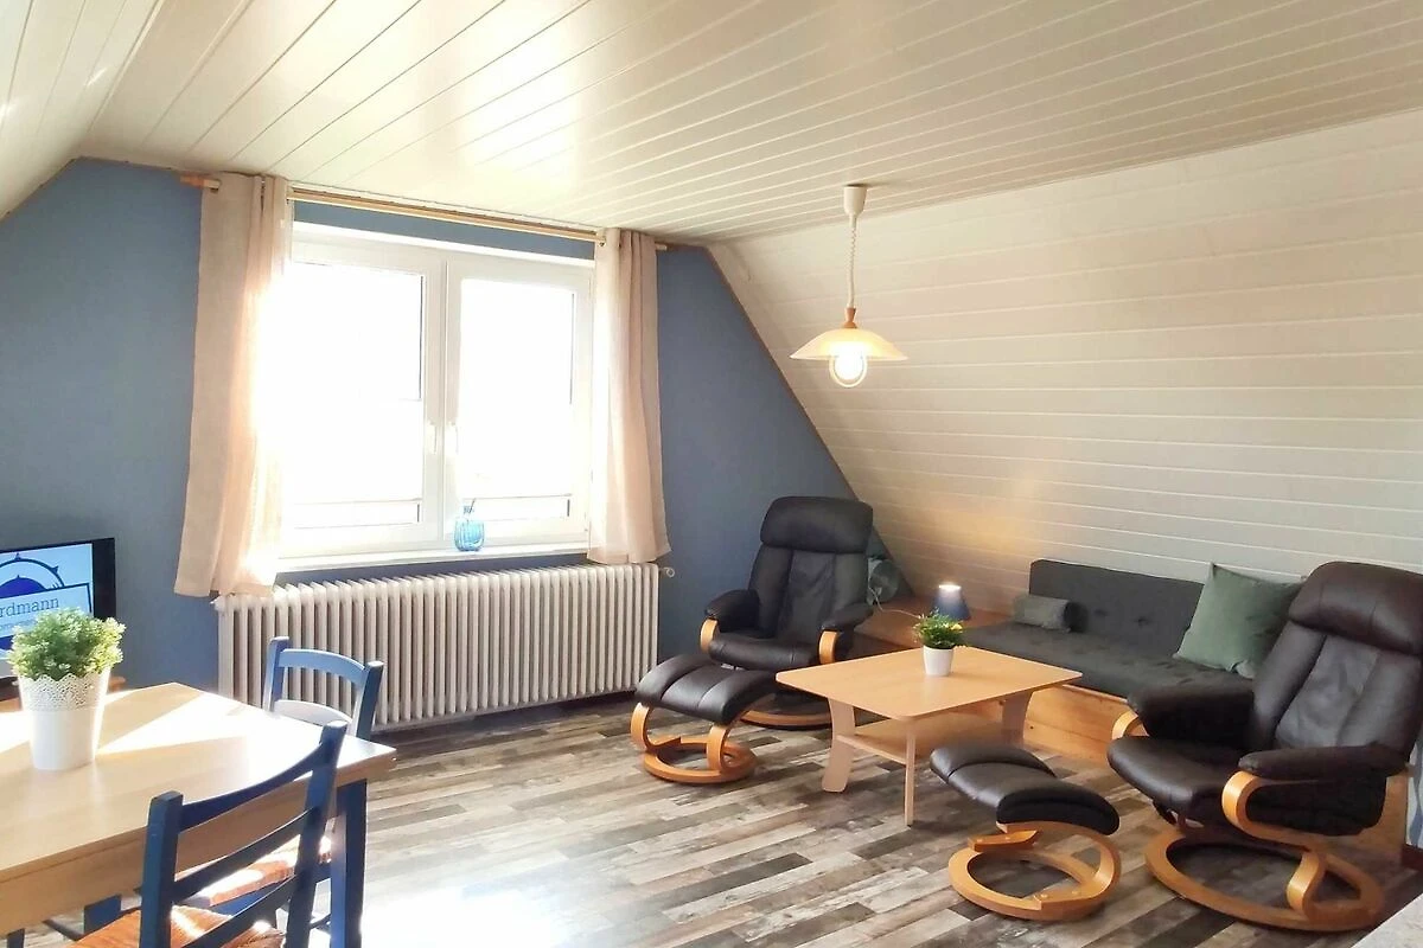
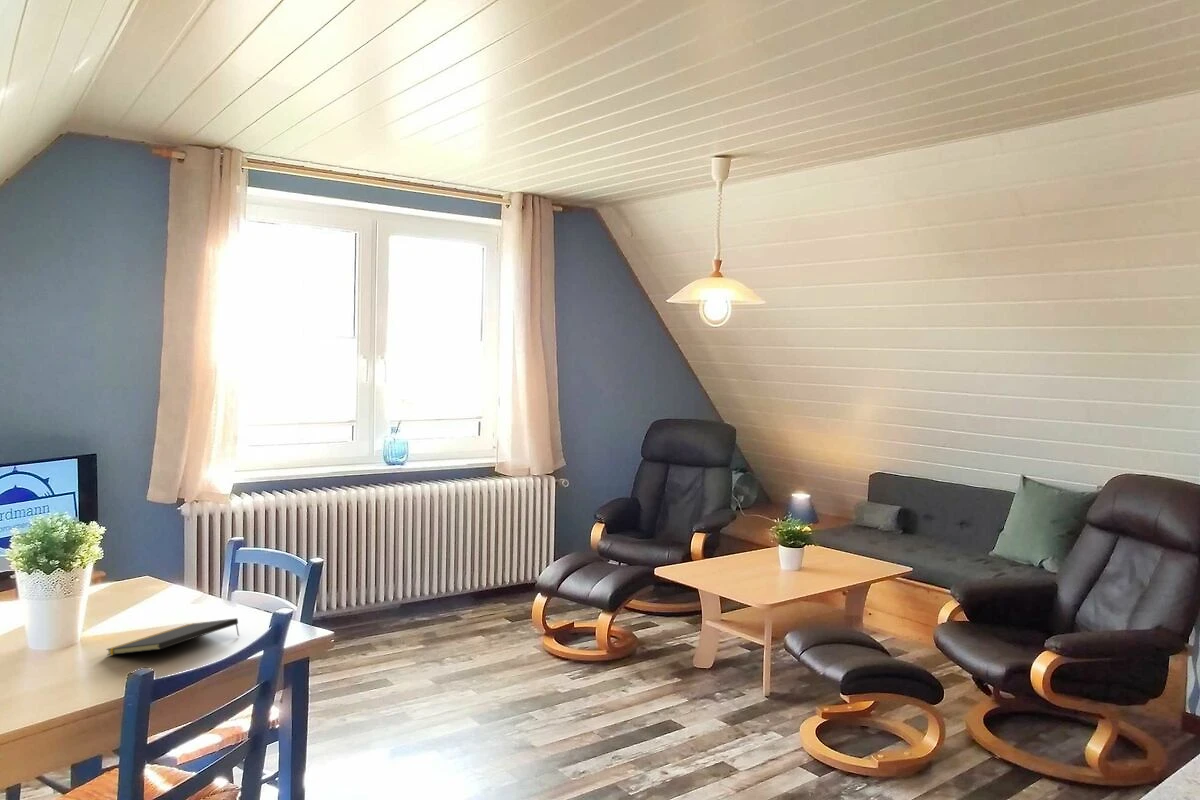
+ notepad [105,617,240,656]
